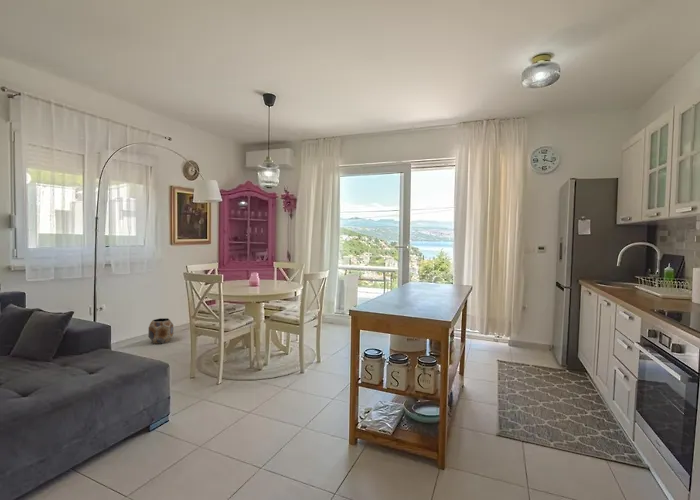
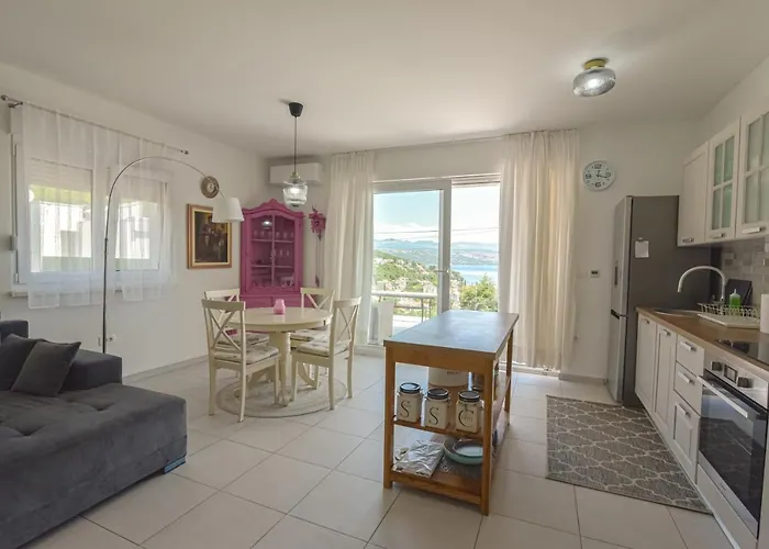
- planter [147,317,174,345]
